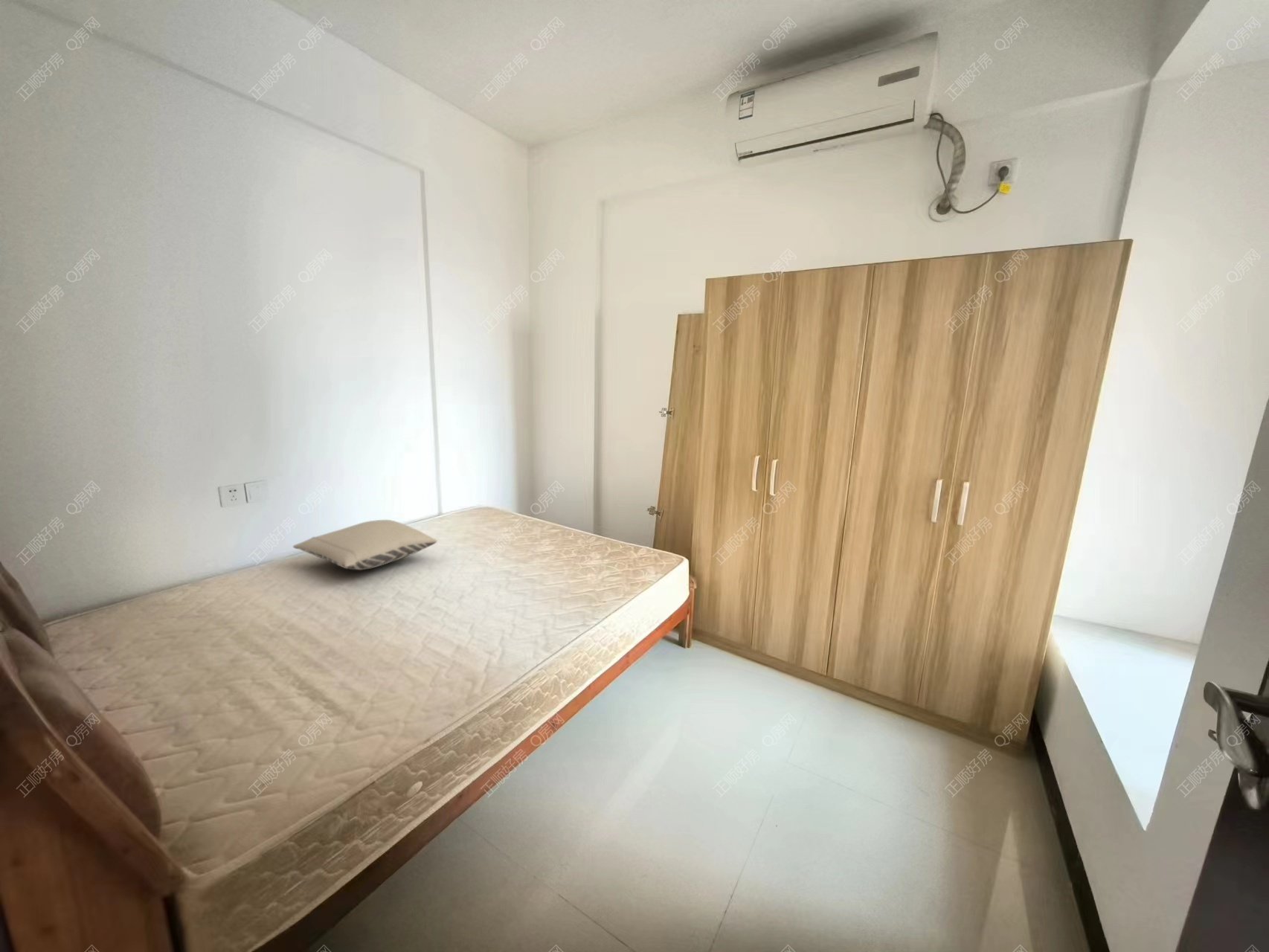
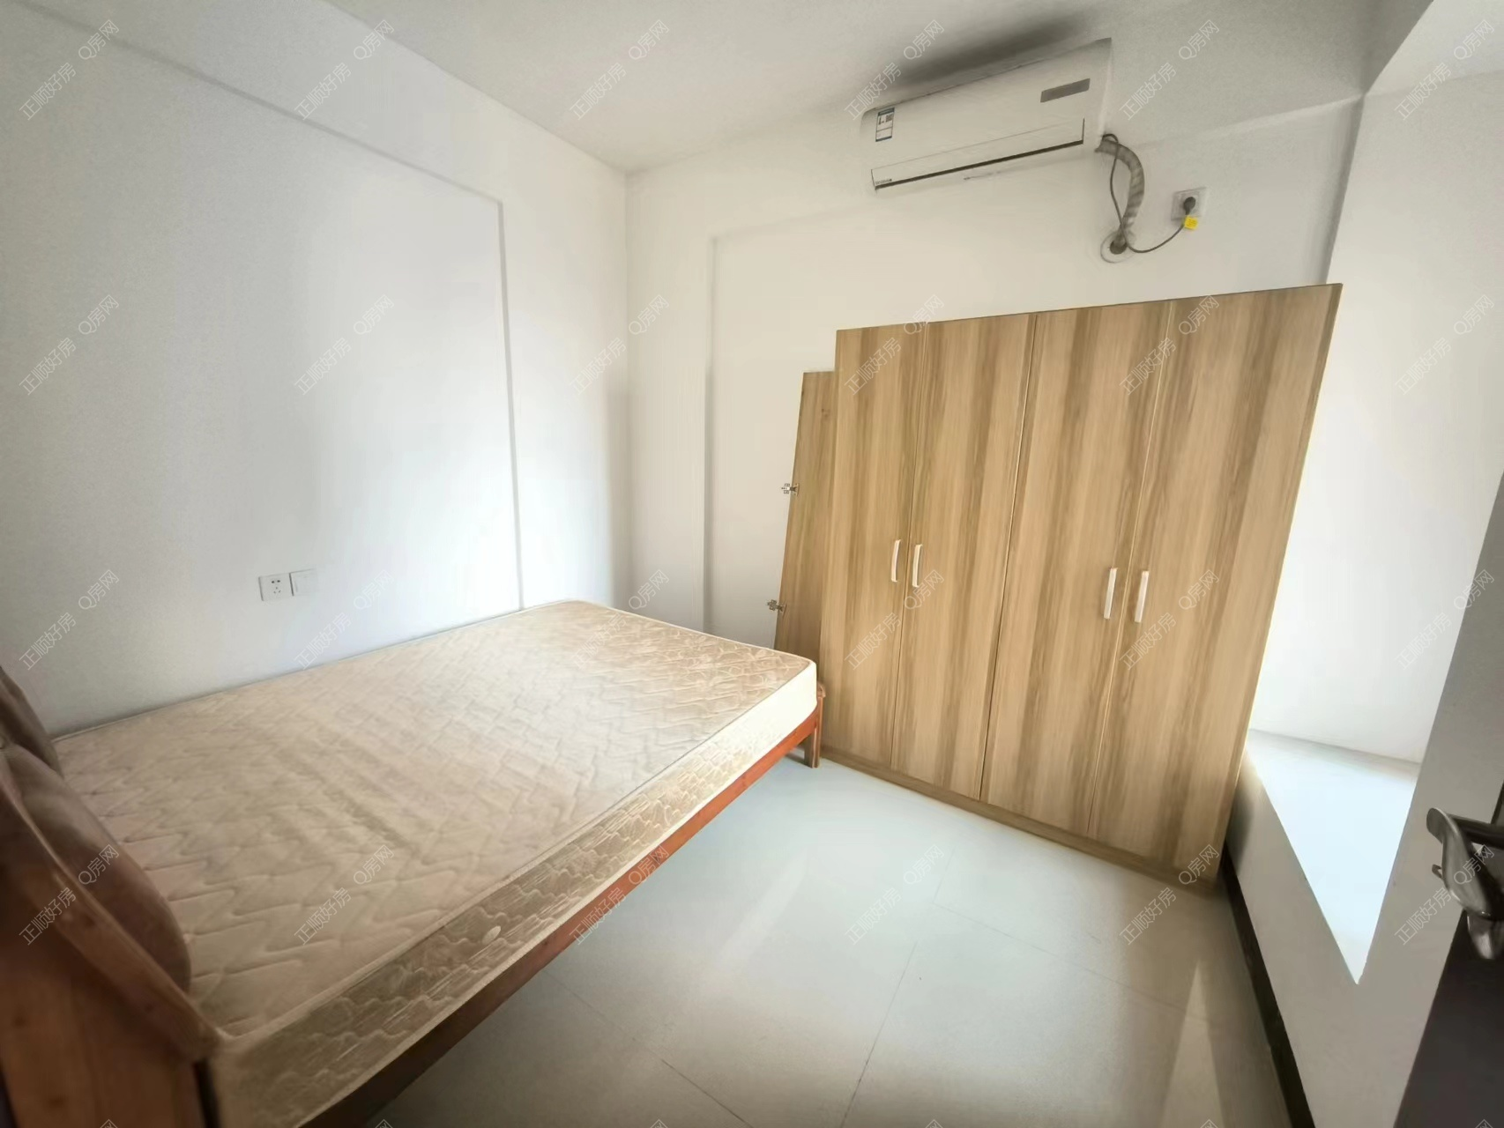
- pillow [292,519,437,570]
